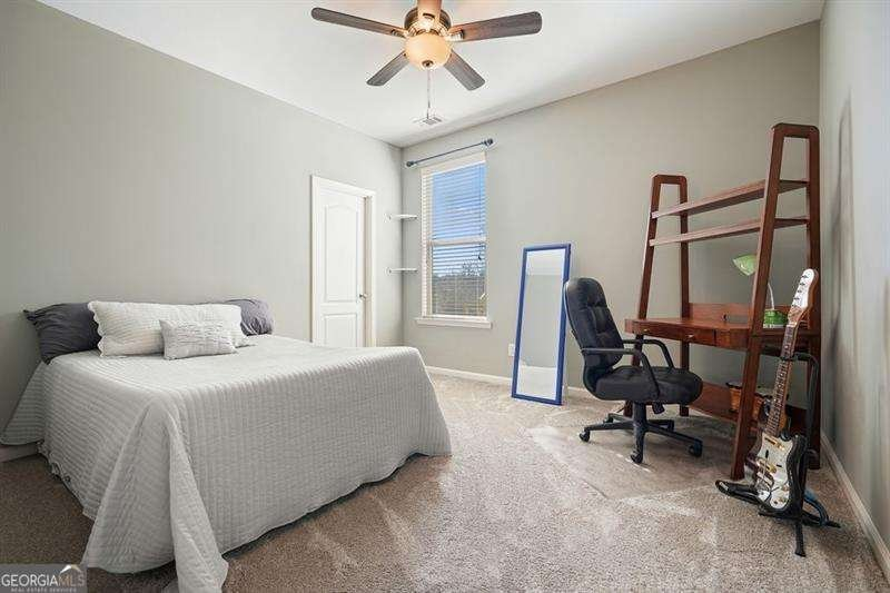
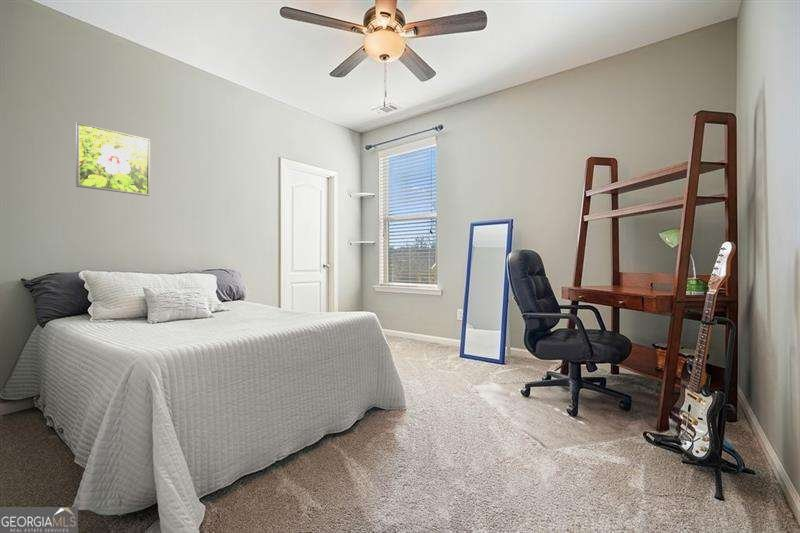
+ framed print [75,121,151,197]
